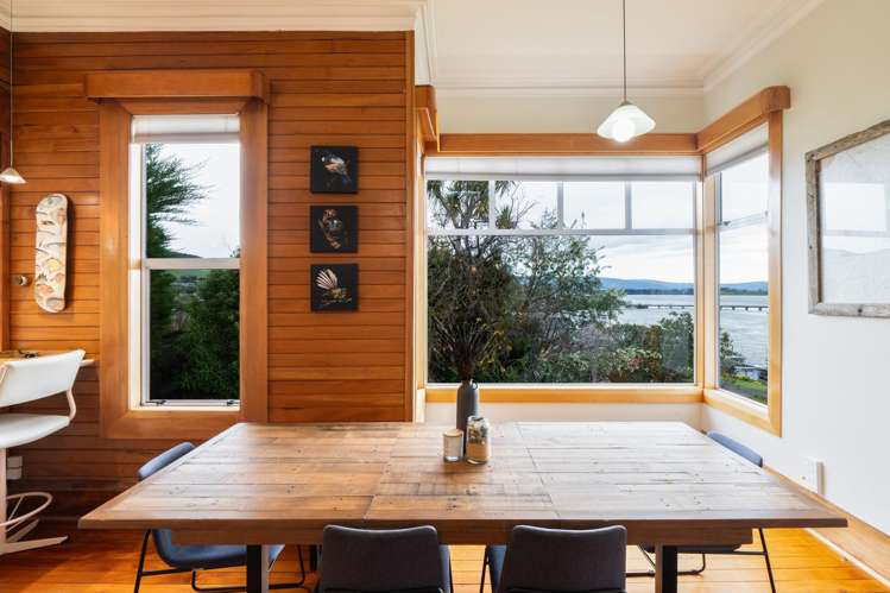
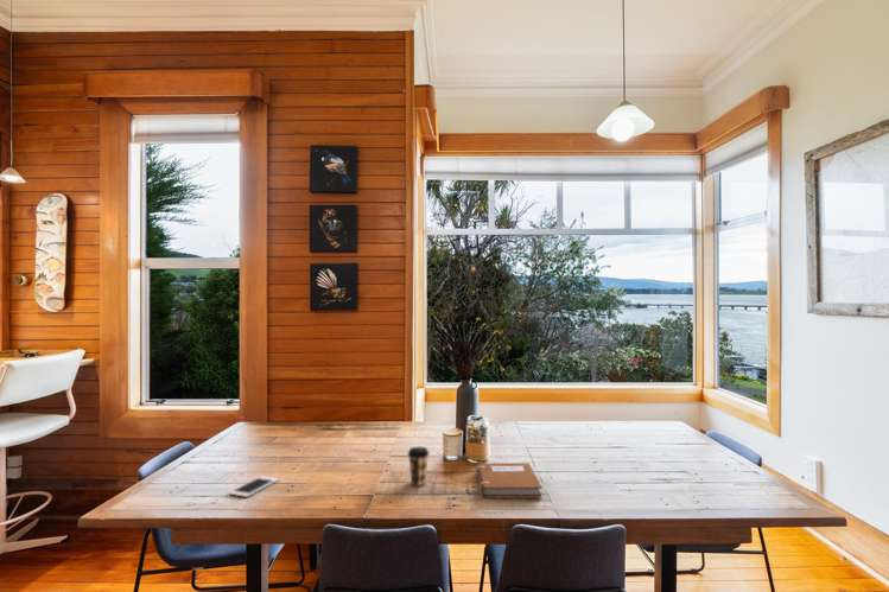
+ coffee cup [406,446,431,488]
+ notebook [475,461,544,499]
+ cell phone [228,476,279,498]
